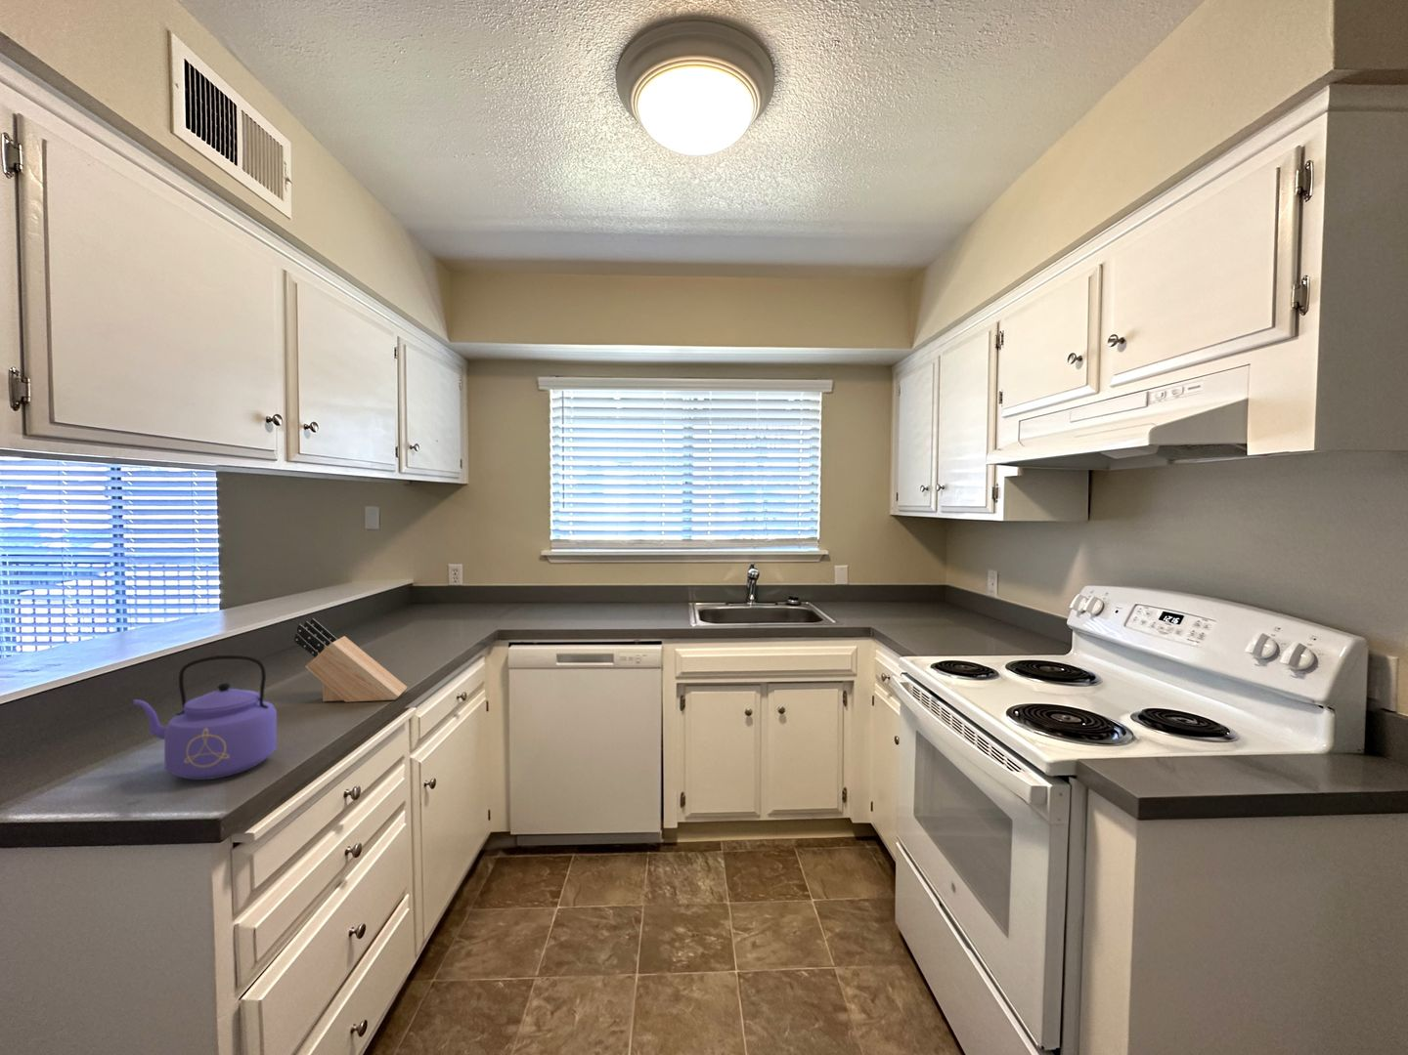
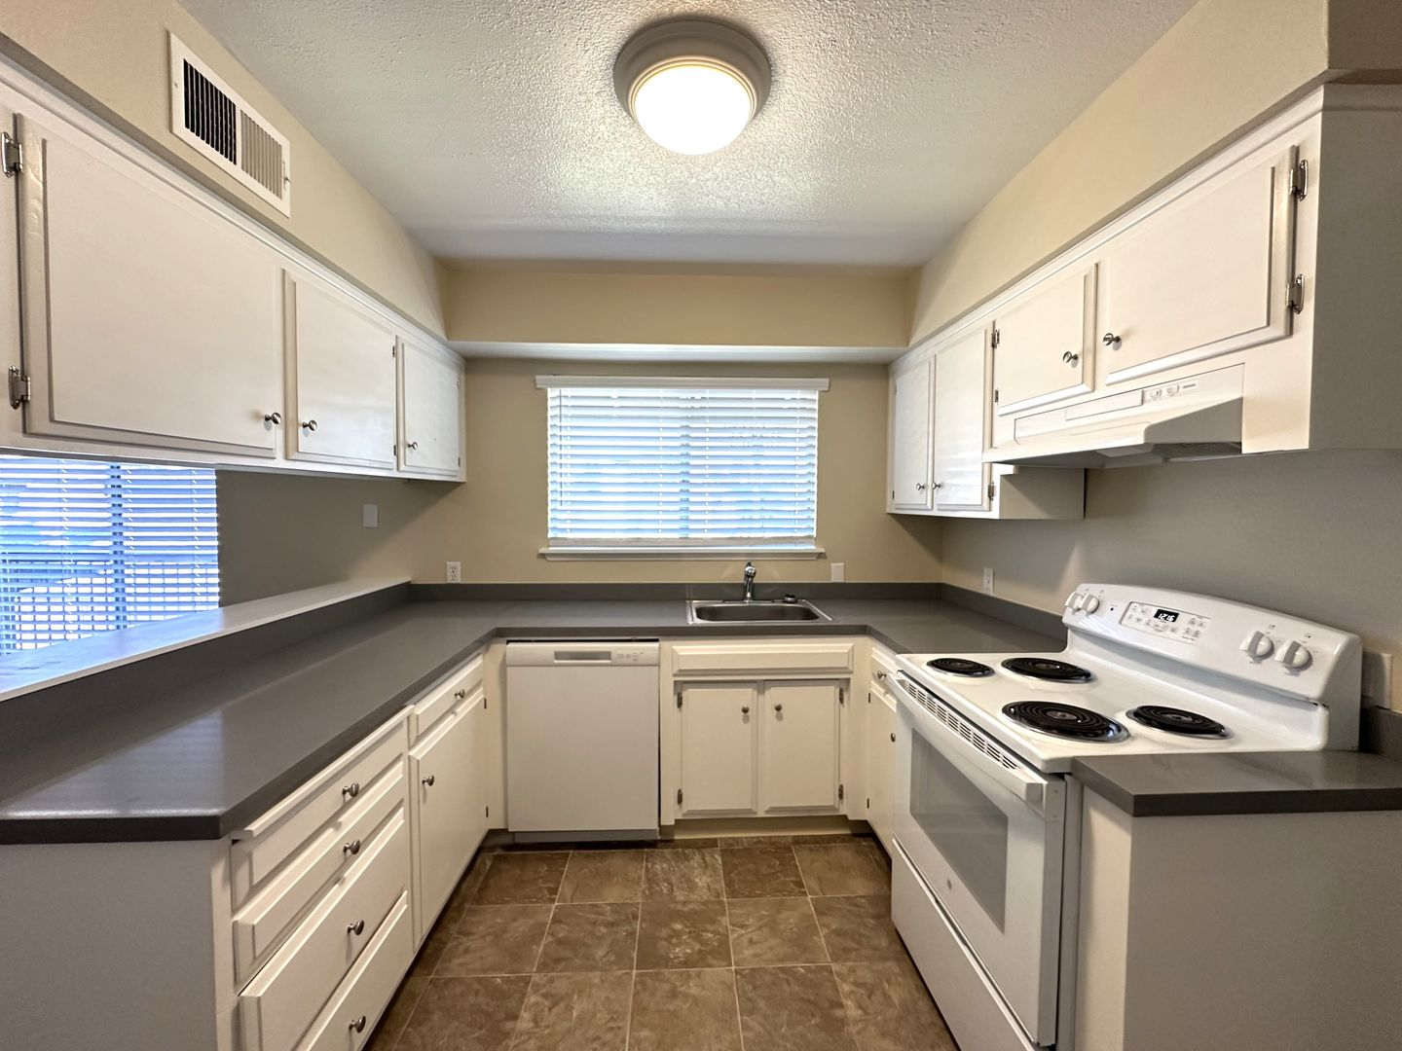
- knife block [294,617,408,704]
- kettle [132,655,277,781]
